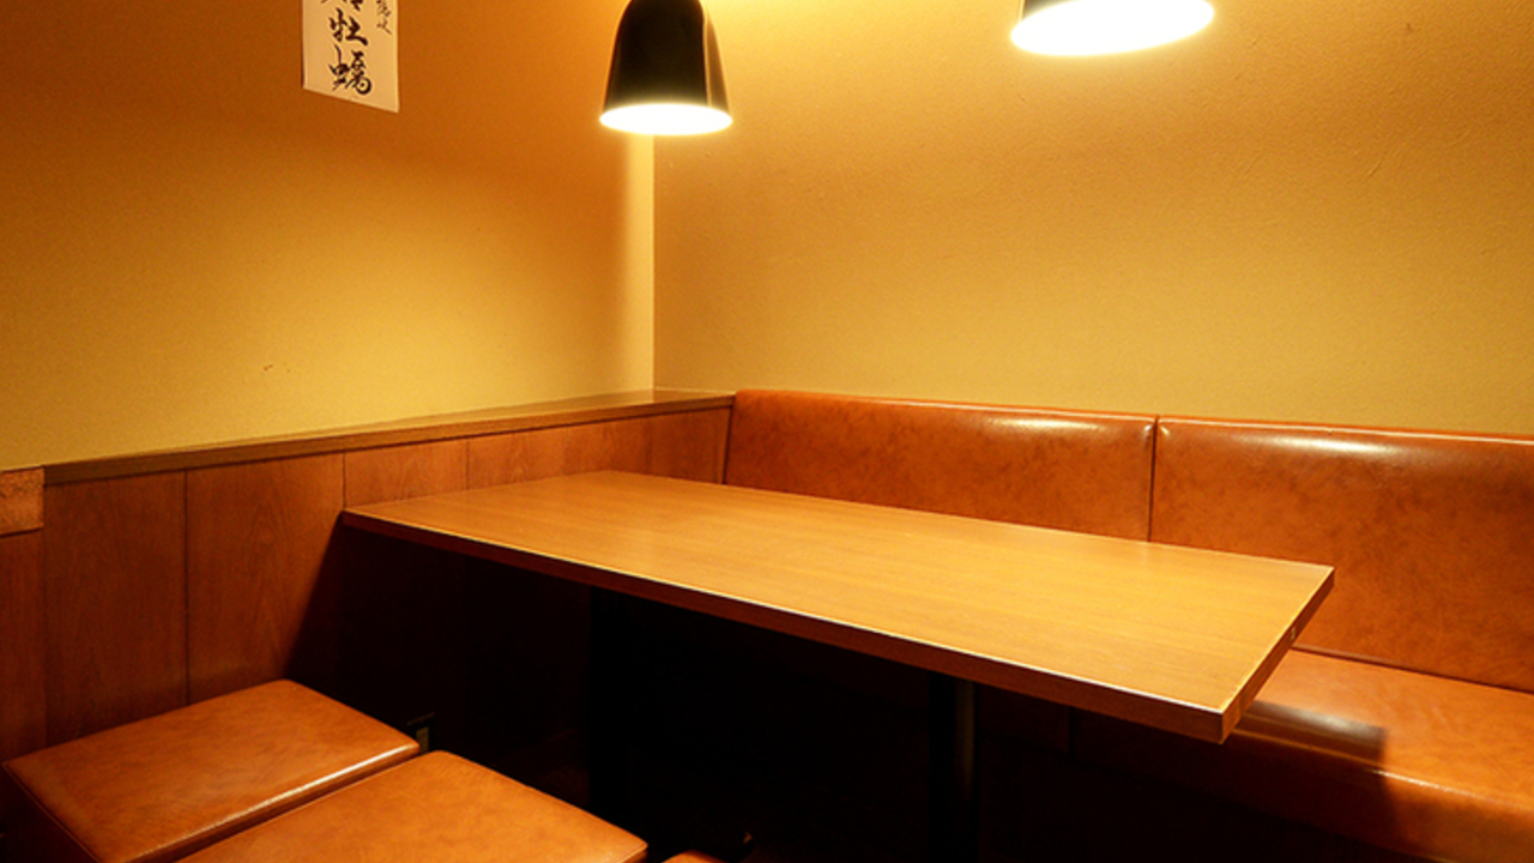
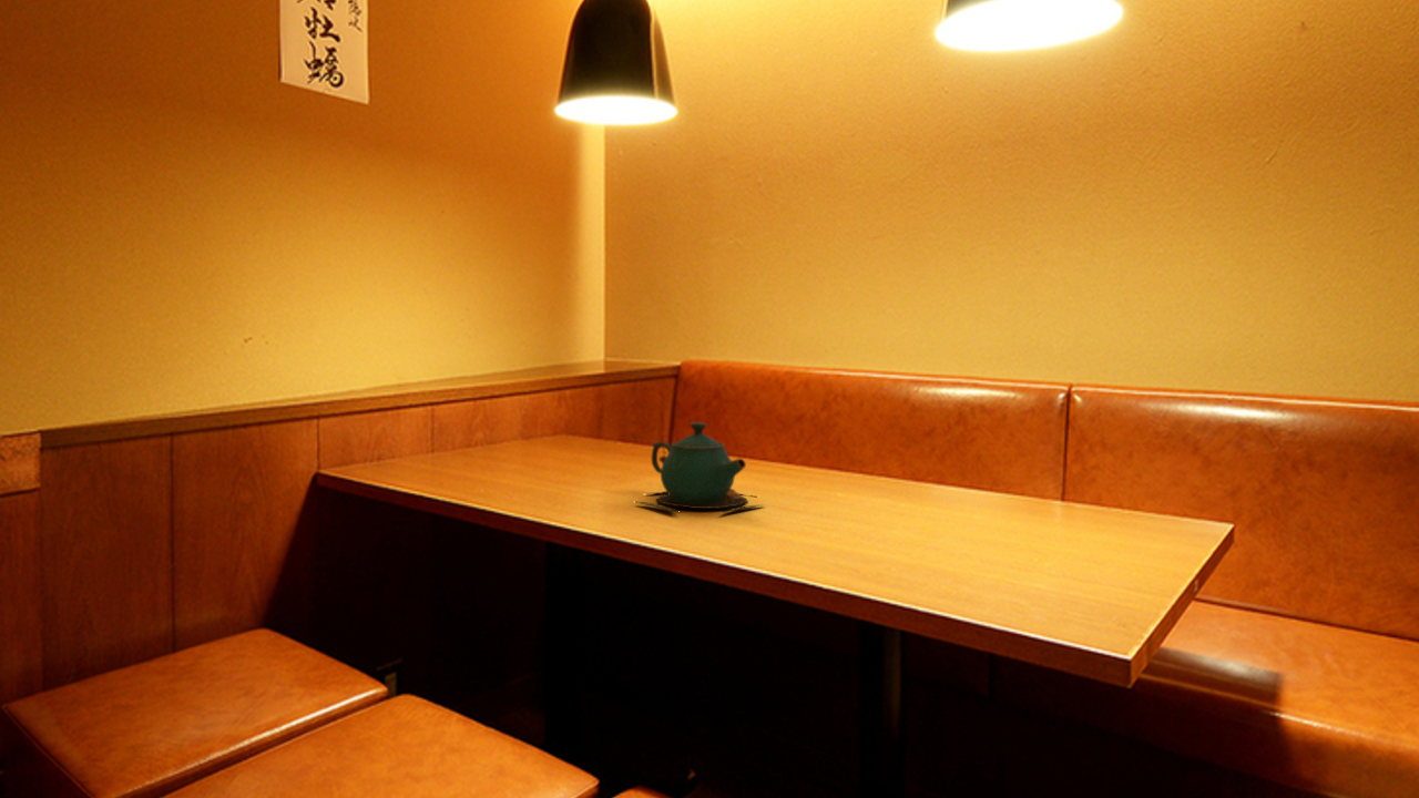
+ teapot [636,421,767,514]
